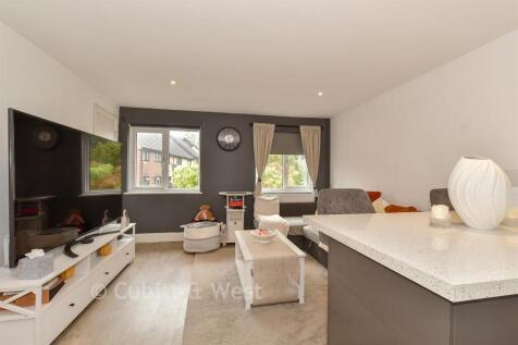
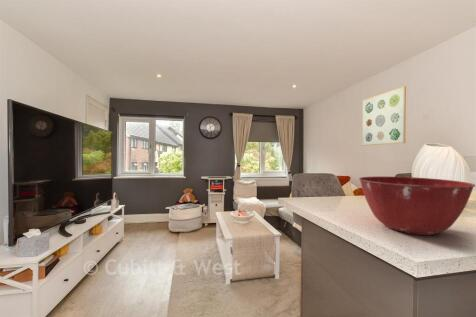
+ mixing bowl [358,176,476,236]
+ wall art [361,85,407,147]
